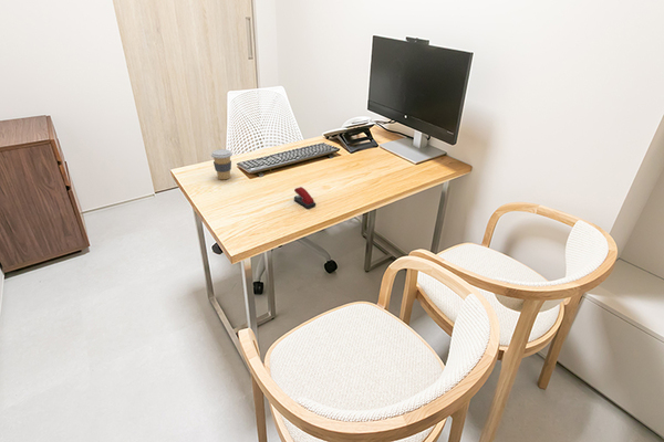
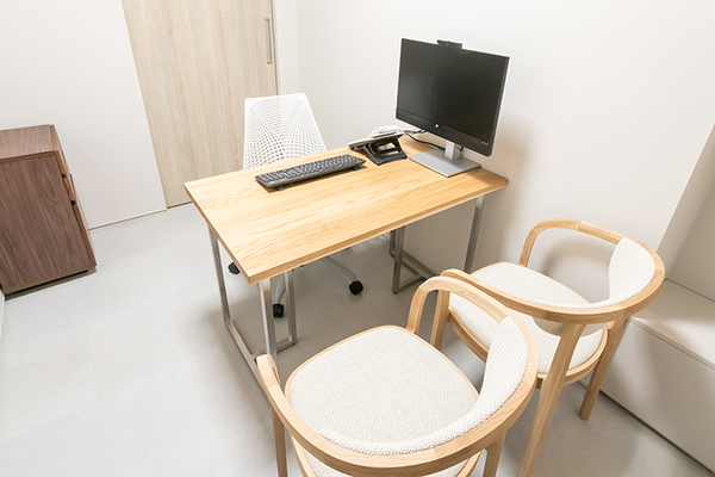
- coffee cup [210,148,234,180]
- stapler [293,186,317,209]
